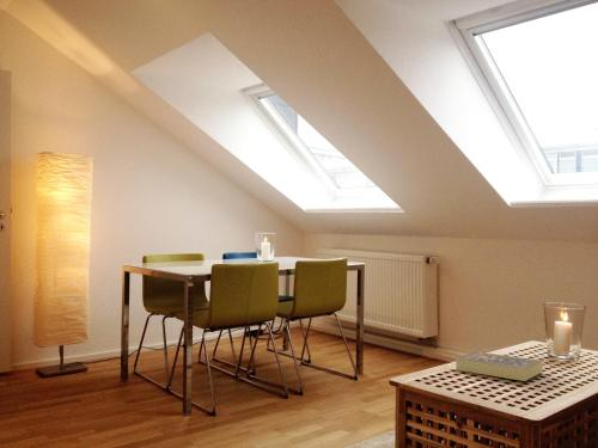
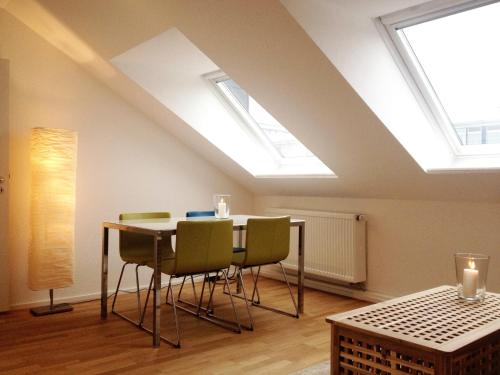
- book [454,351,544,382]
